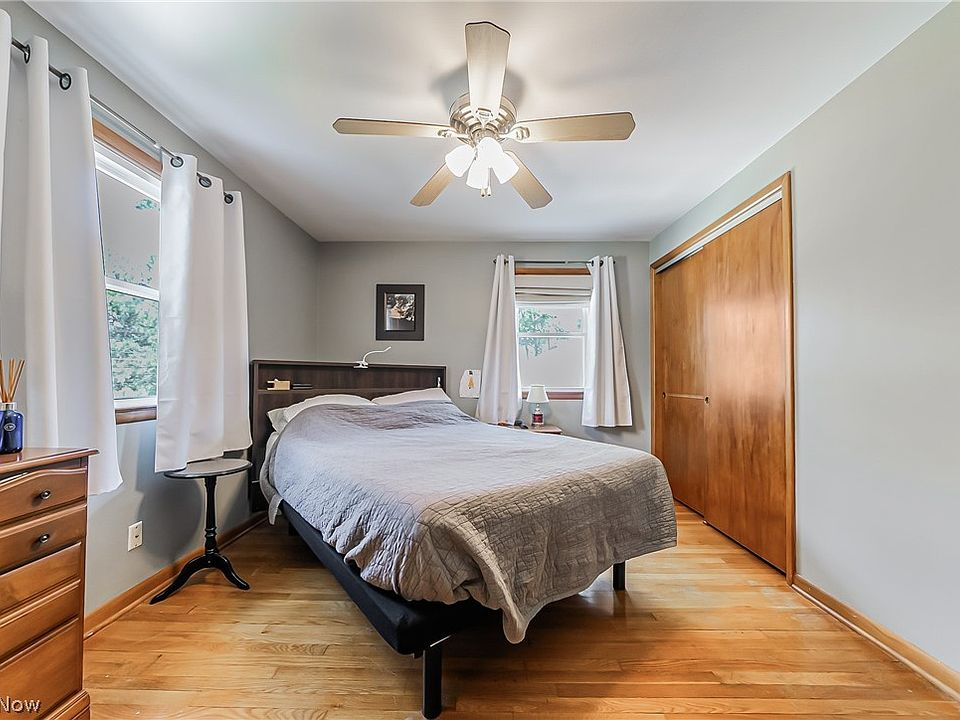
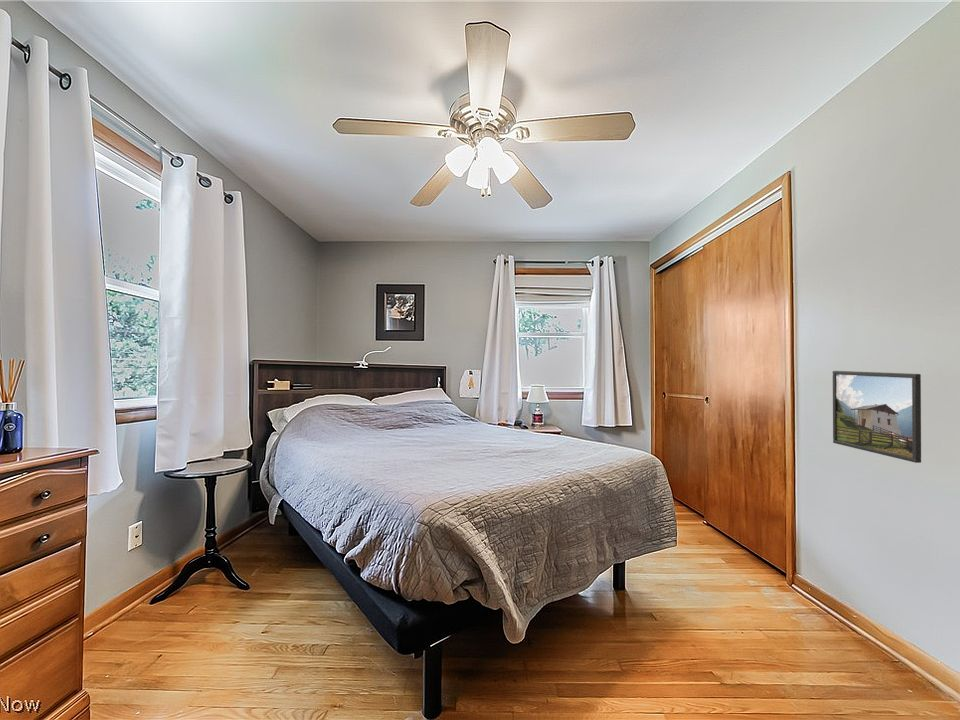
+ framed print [832,370,922,464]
